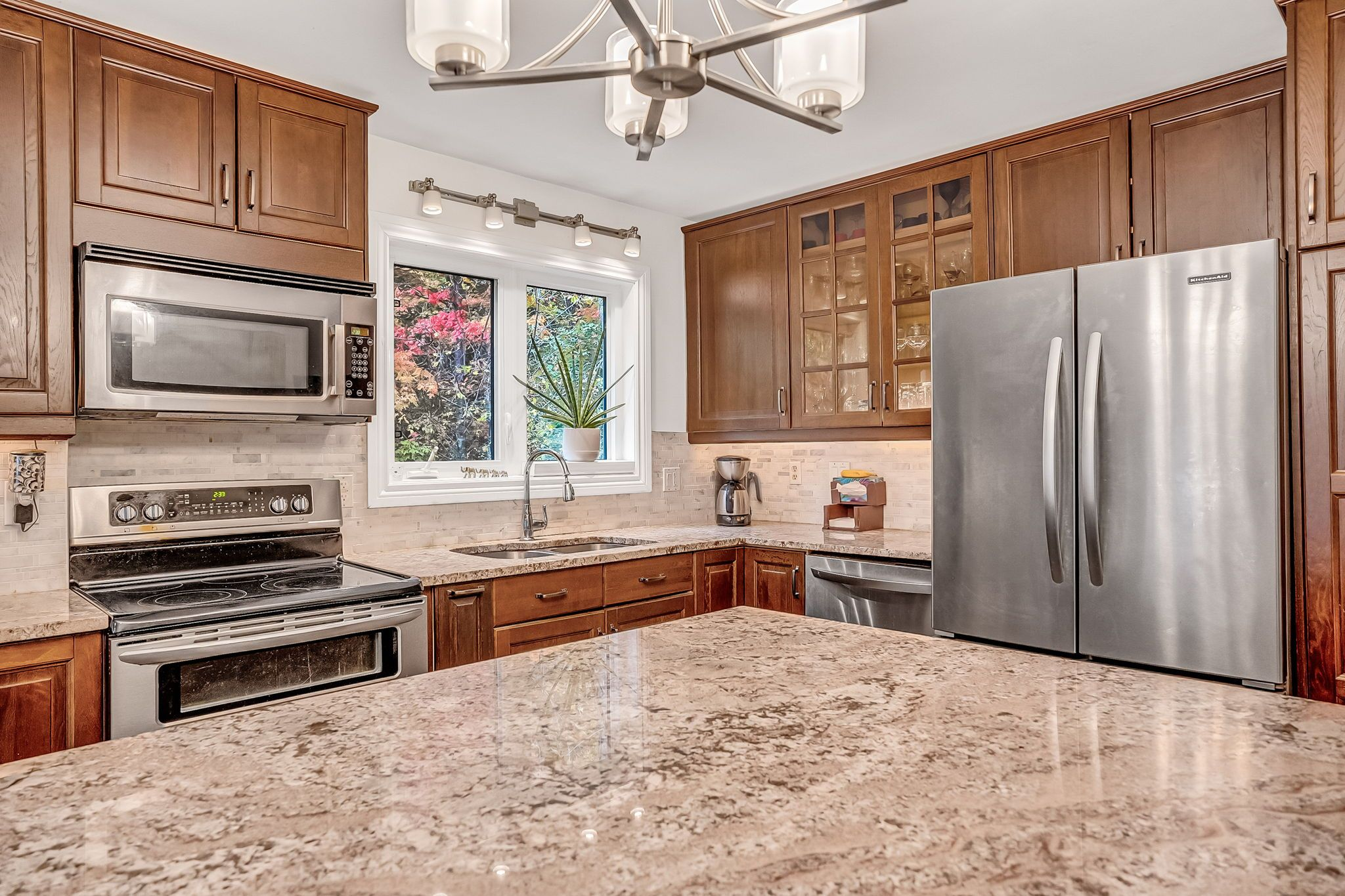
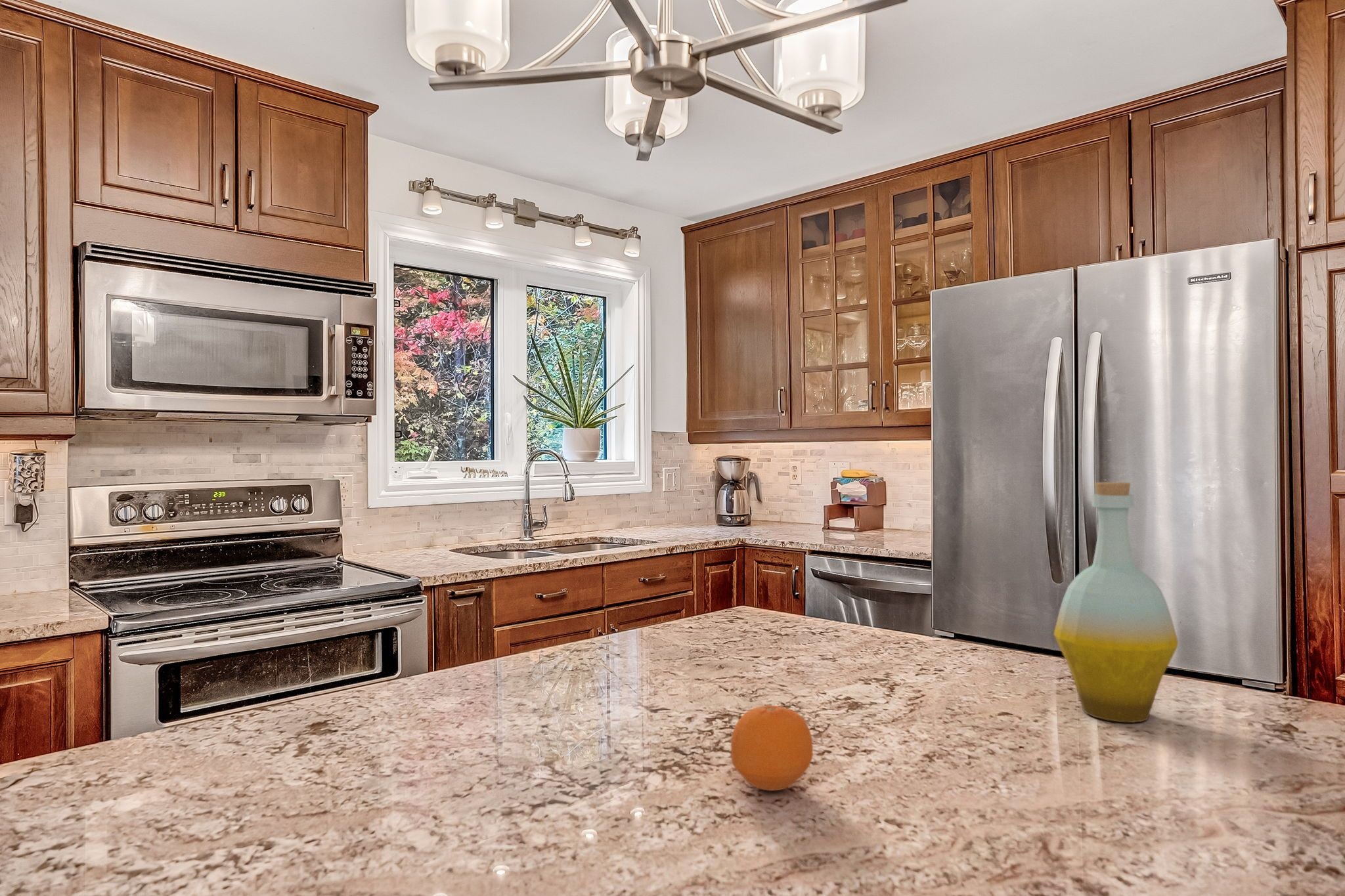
+ bottle [1053,482,1179,723]
+ fruit [730,705,814,792]
